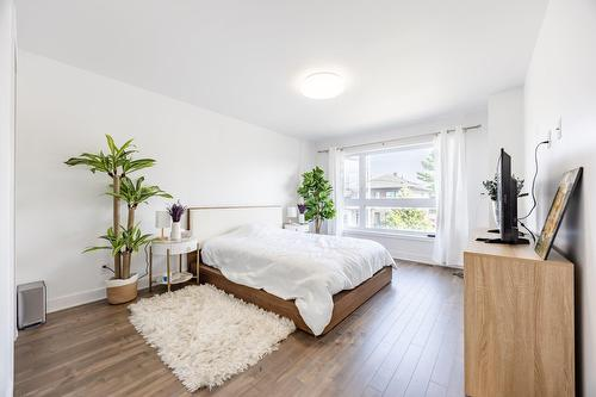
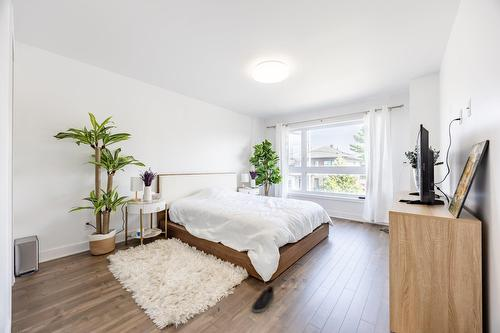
+ shoe [251,285,275,313]
